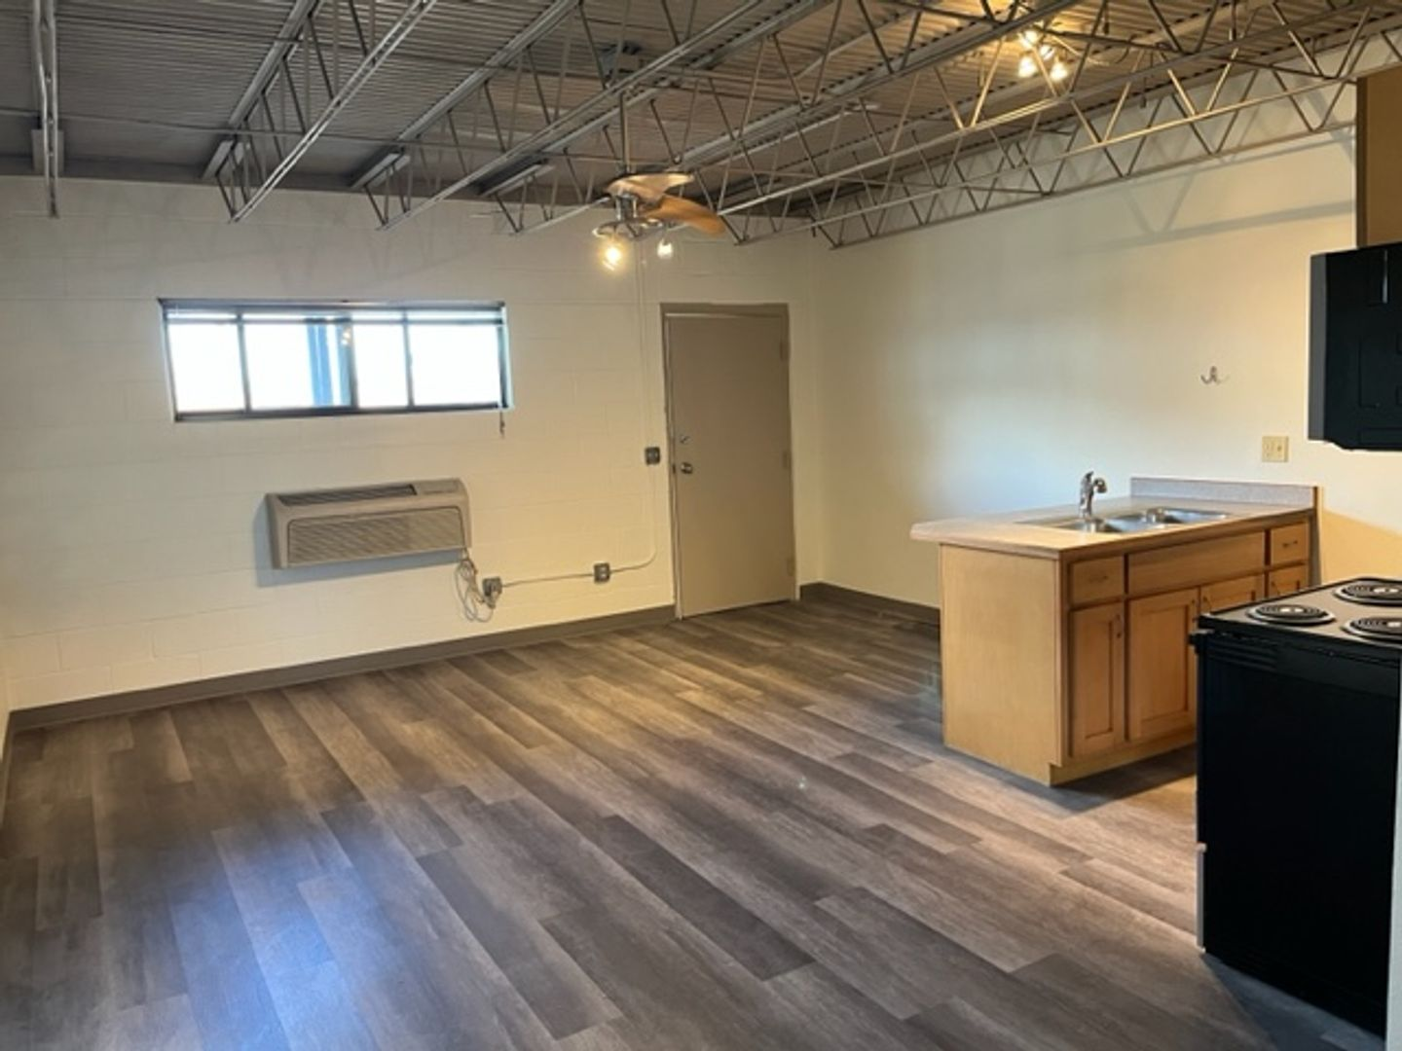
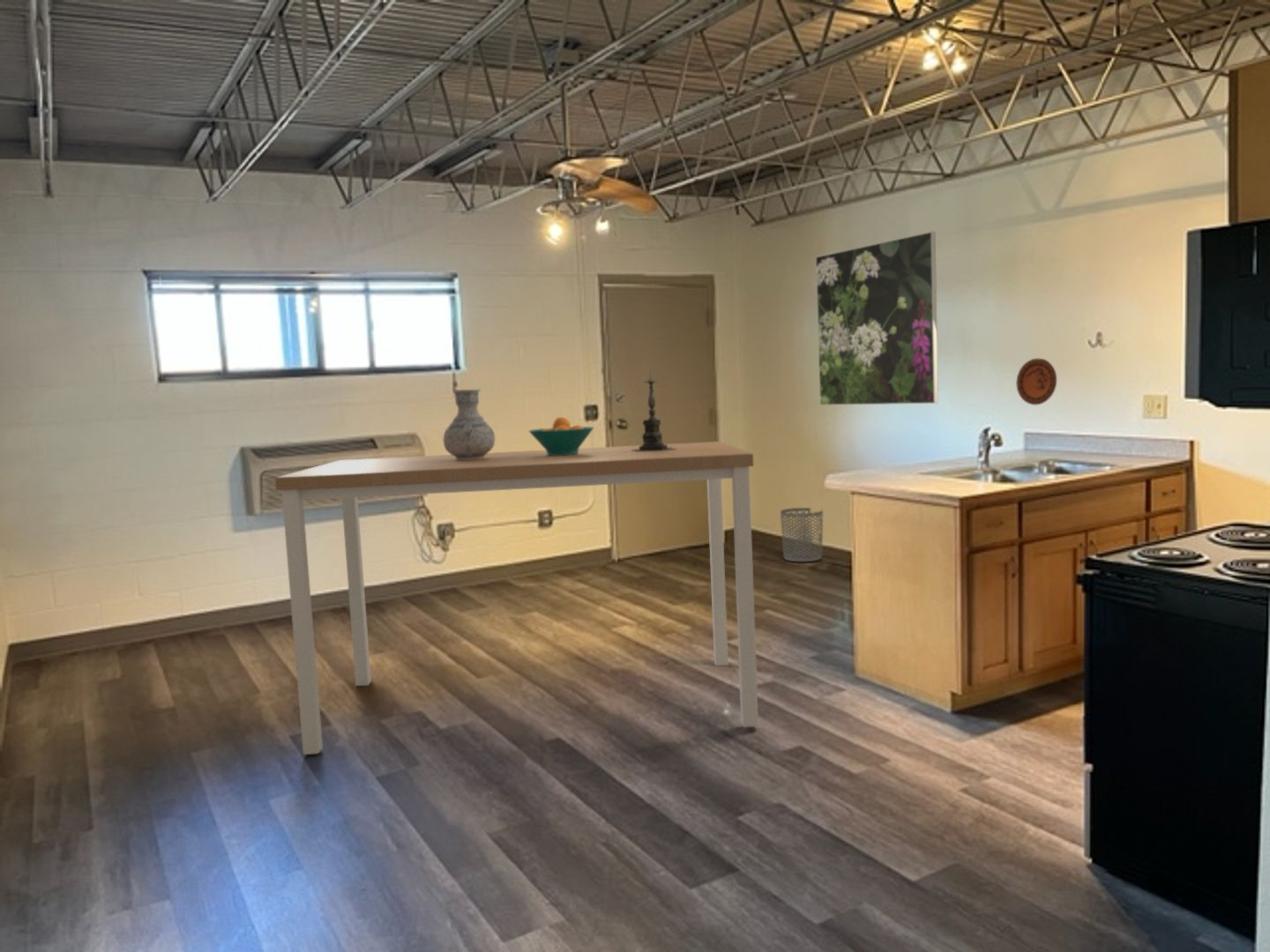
+ fruit bowl [528,416,594,456]
+ waste bin [780,507,824,563]
+ candle holder [633,368,676,452]
+ decorative plate [1015,358,1057,405]
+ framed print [815,231,939,406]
+ dining table [274,441,759,755]
+ vase [442,388,496,460]
